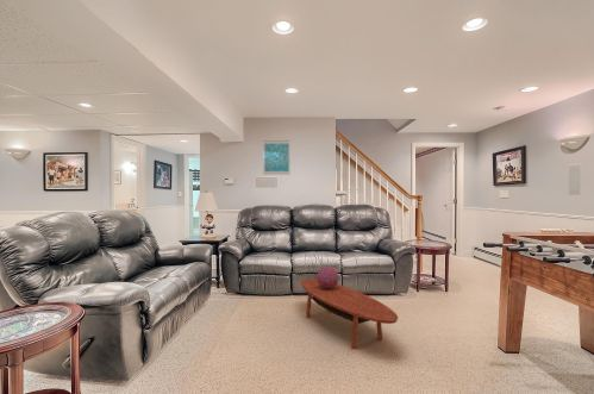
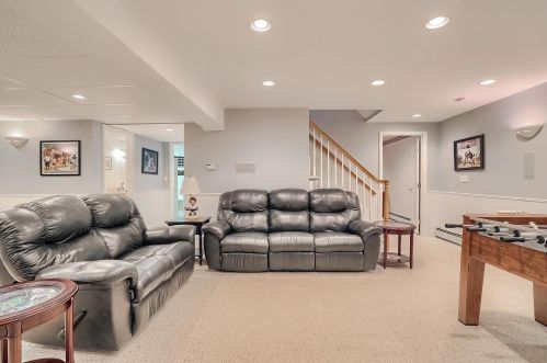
- coffee table [300,277,399,350]
- wall art [262,139,292,175]
- decorative sphere [315,265,339,289]
